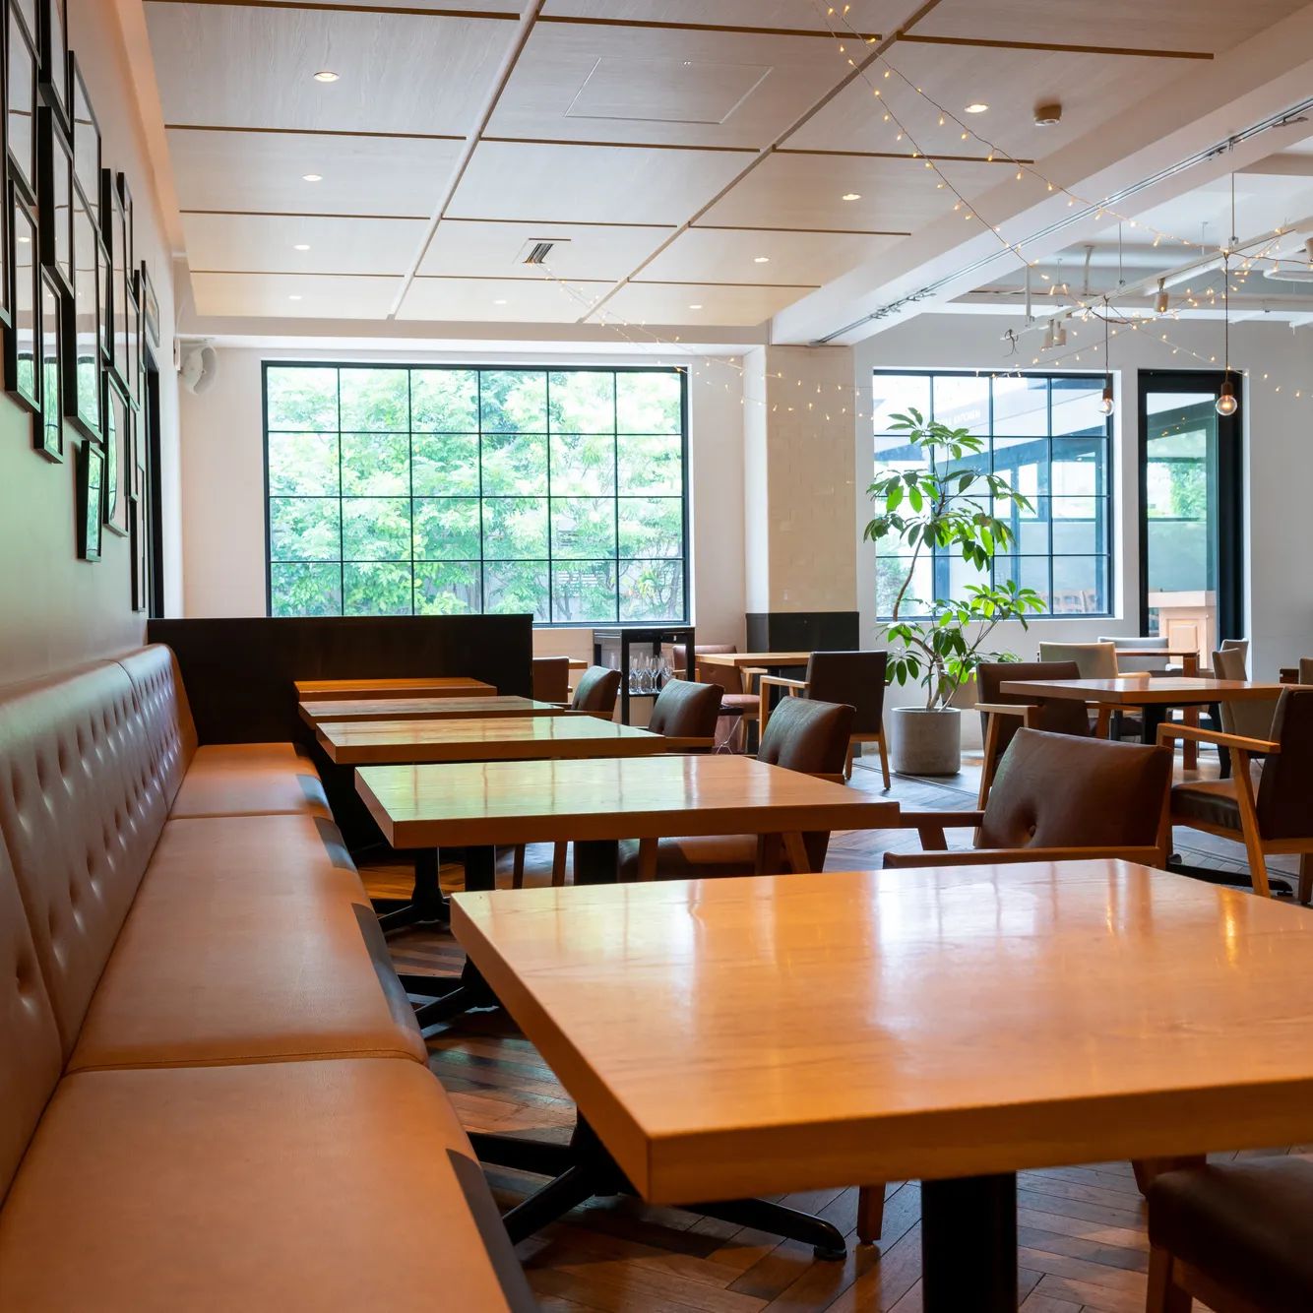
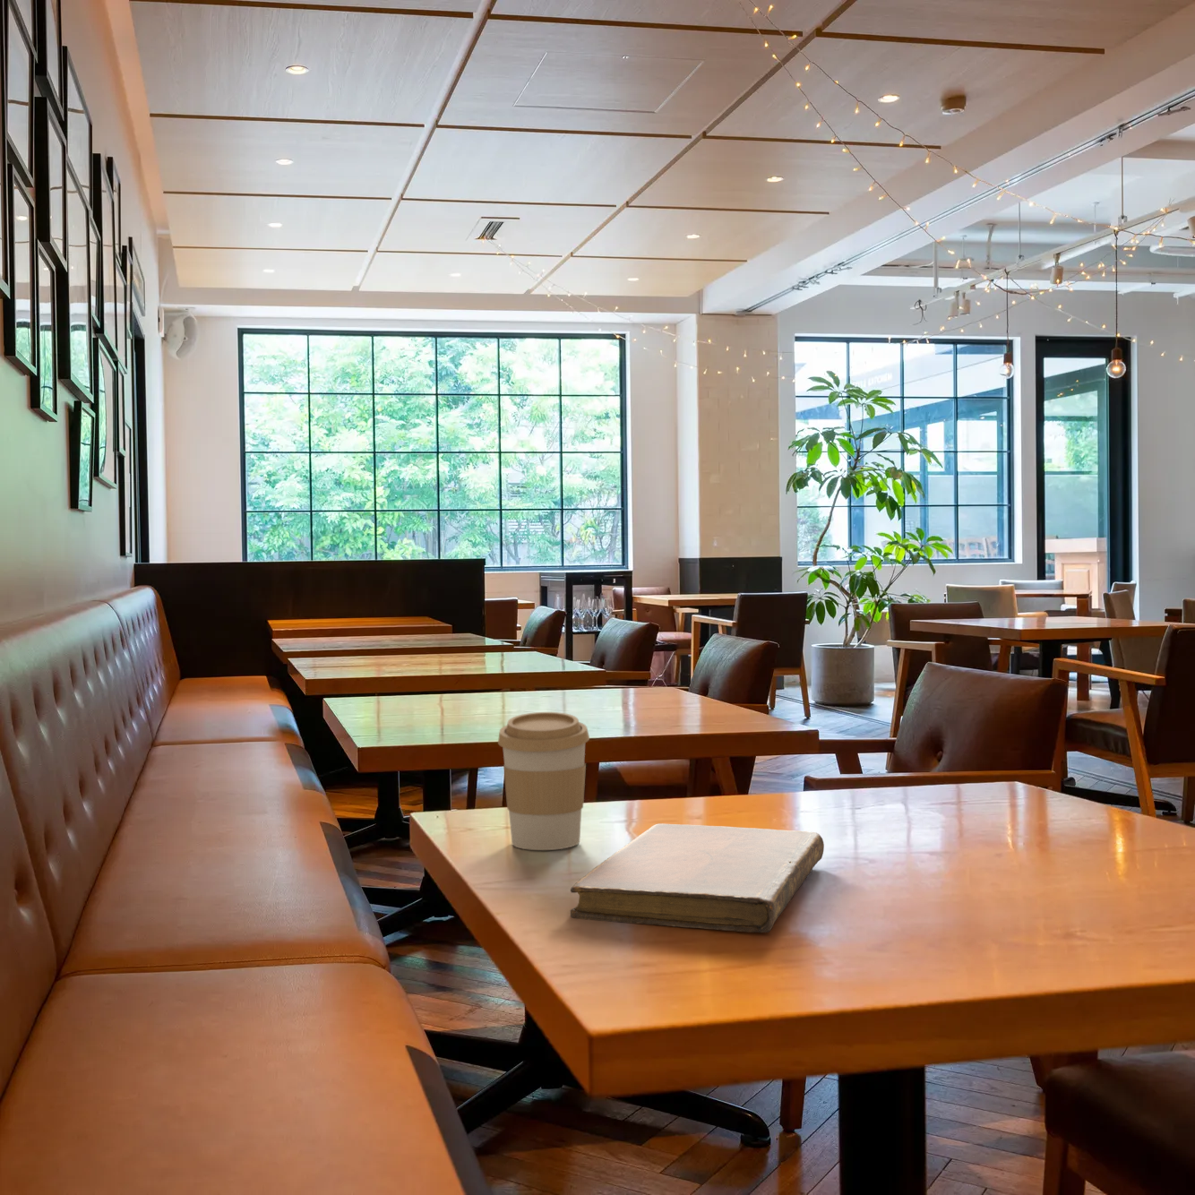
+ notebook [570,822,825,933]
+ coffee cup [497,711,590,851]
